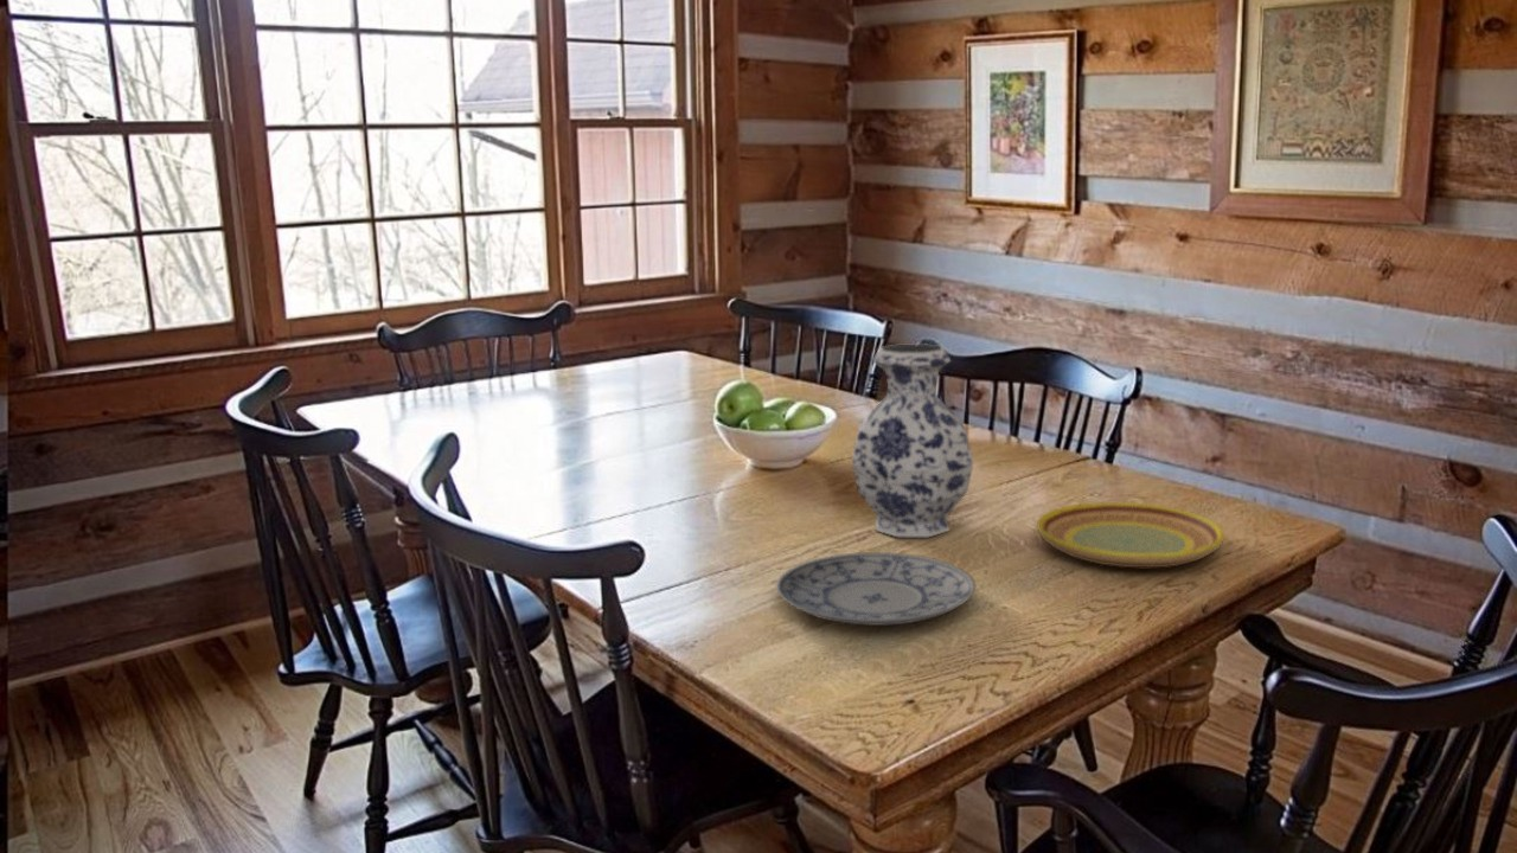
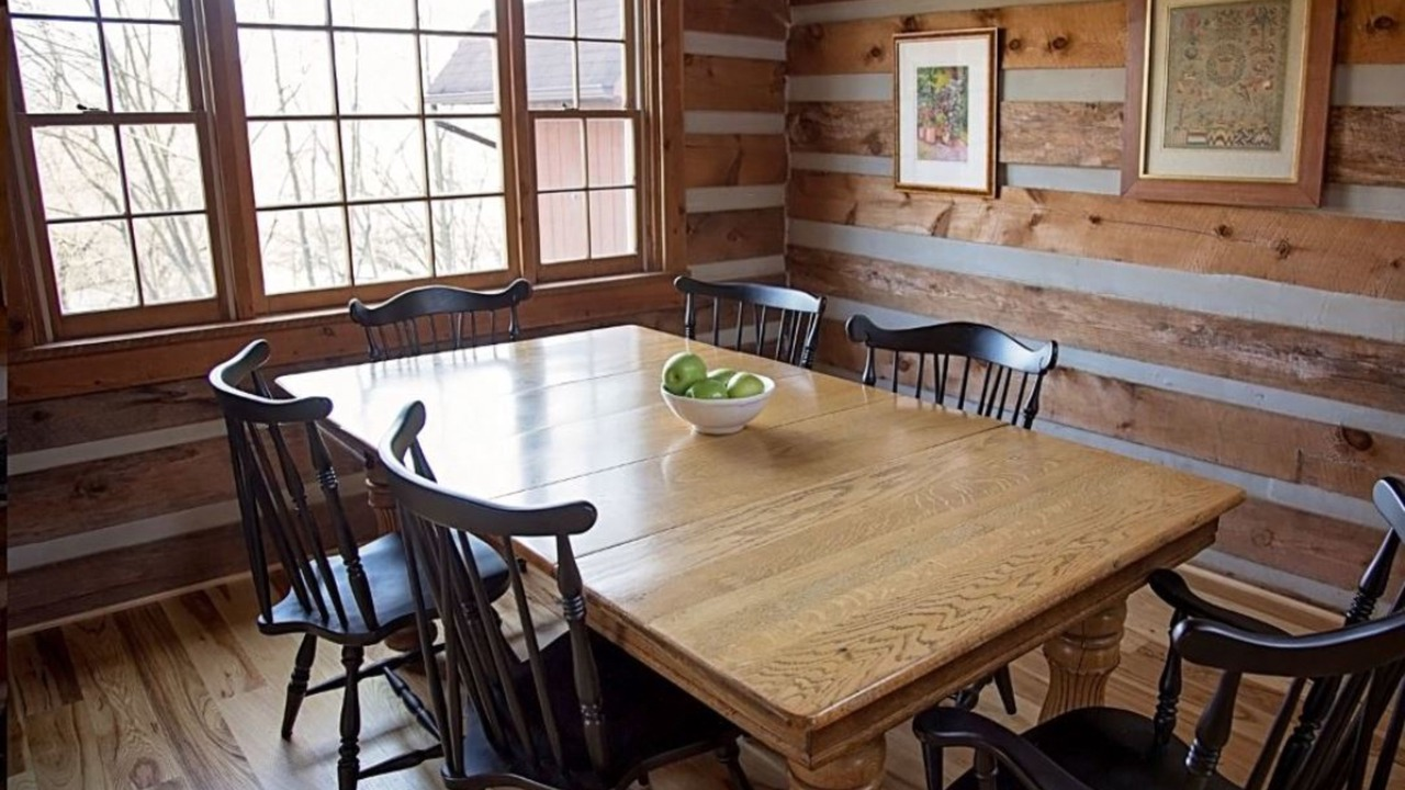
- plate [1036,501,1225,569]
- vase [851,342,974,538]
- plate [775,551,977,627]
